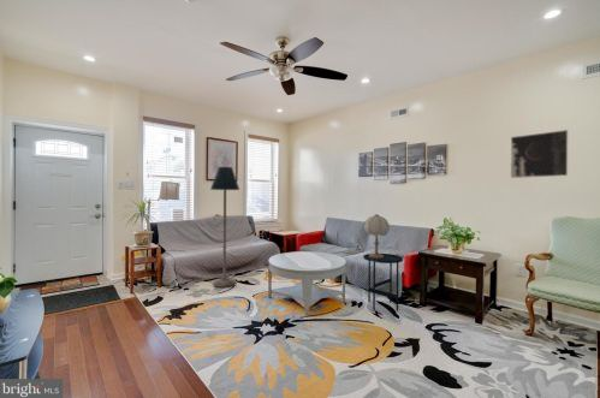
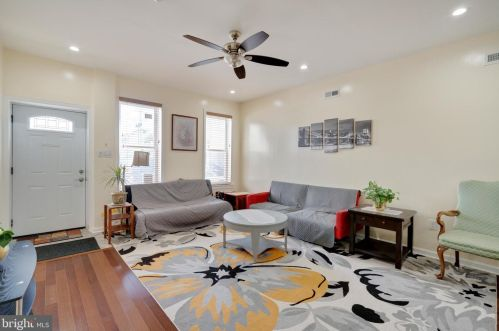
- side table [362,253,404,313]
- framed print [510,129,569,179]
- floor lamp [209,166,240,289]
- table lamp [363,213,391,259]
